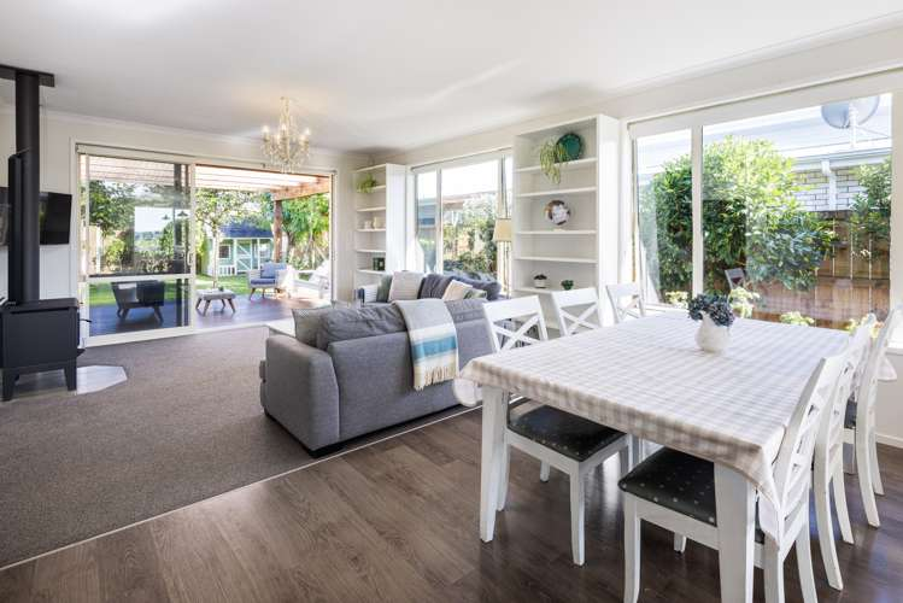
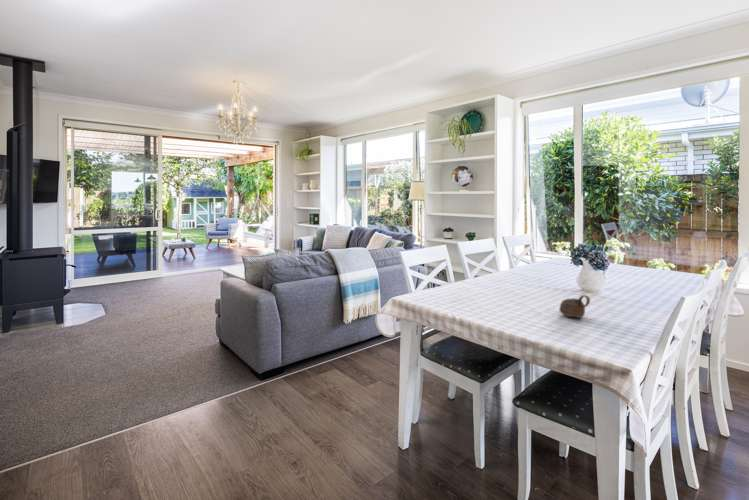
+ cup [558,294,591,319]
